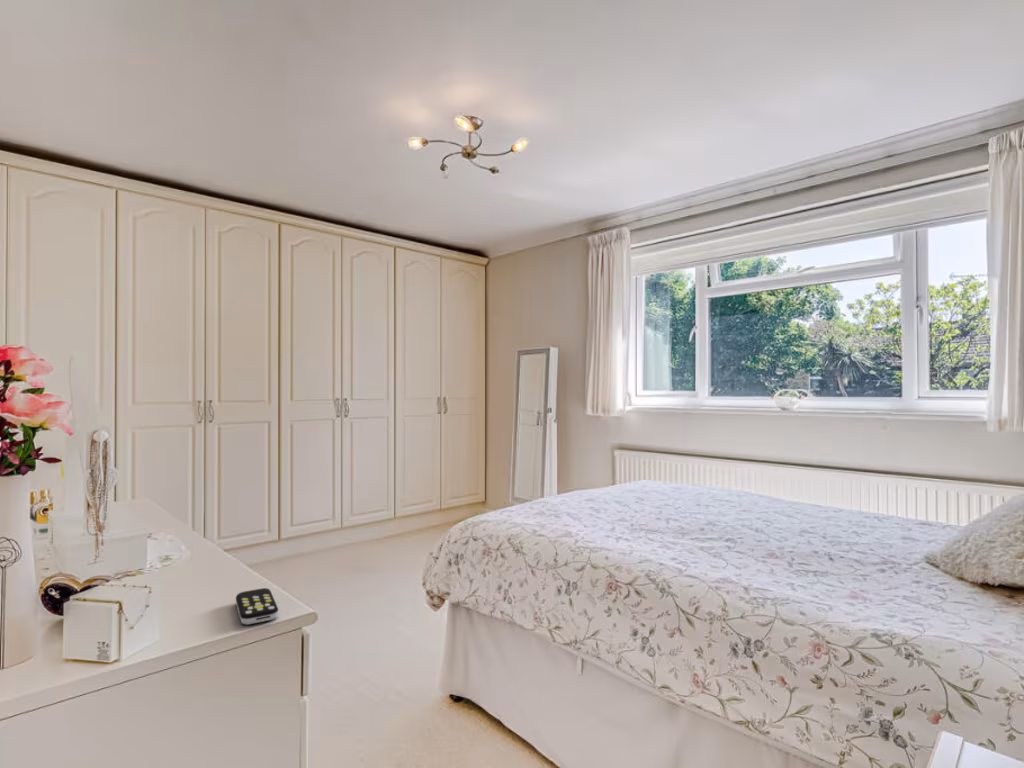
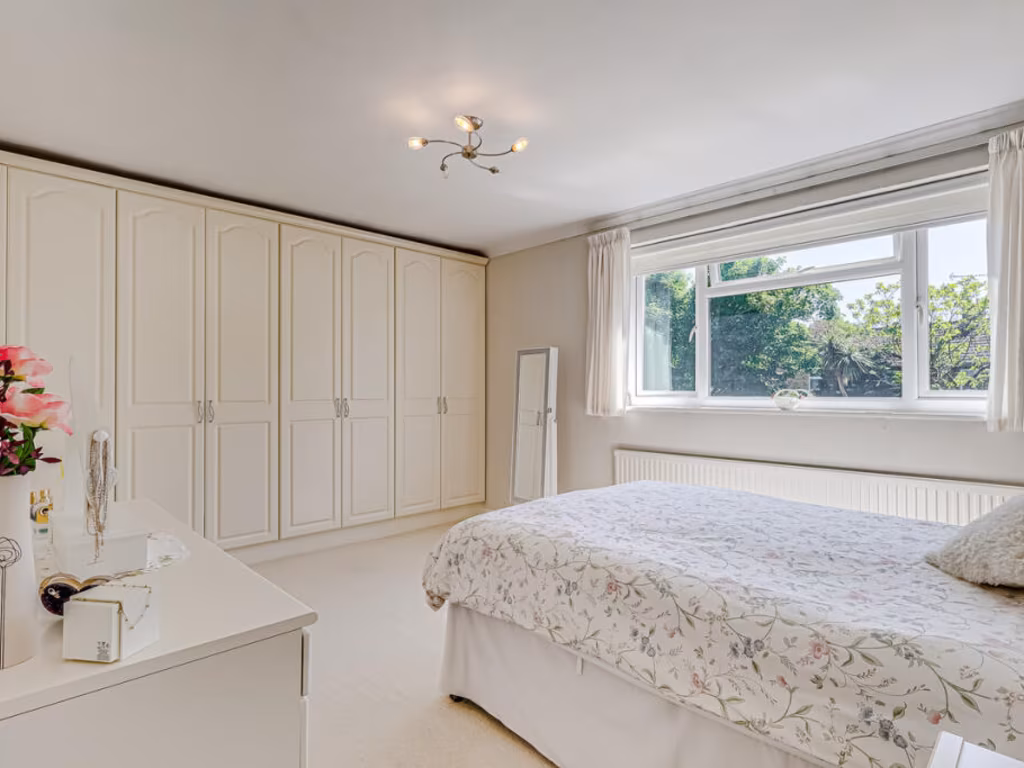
- remote control [235,587,279,625]
